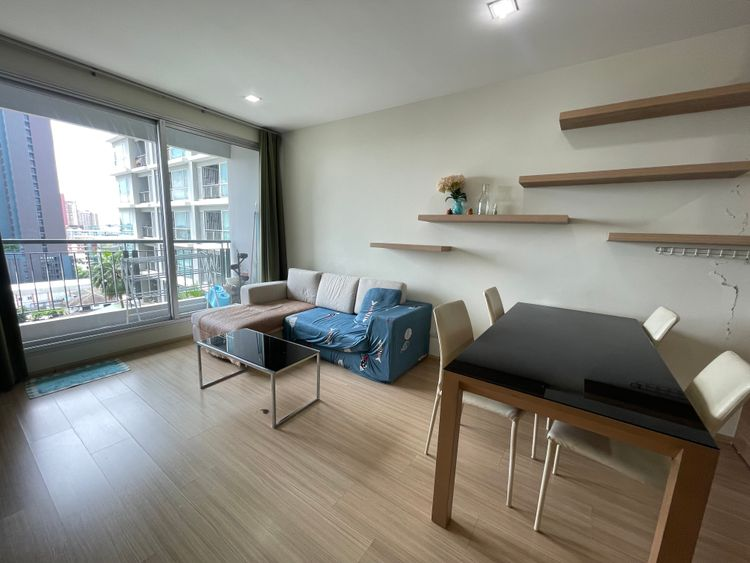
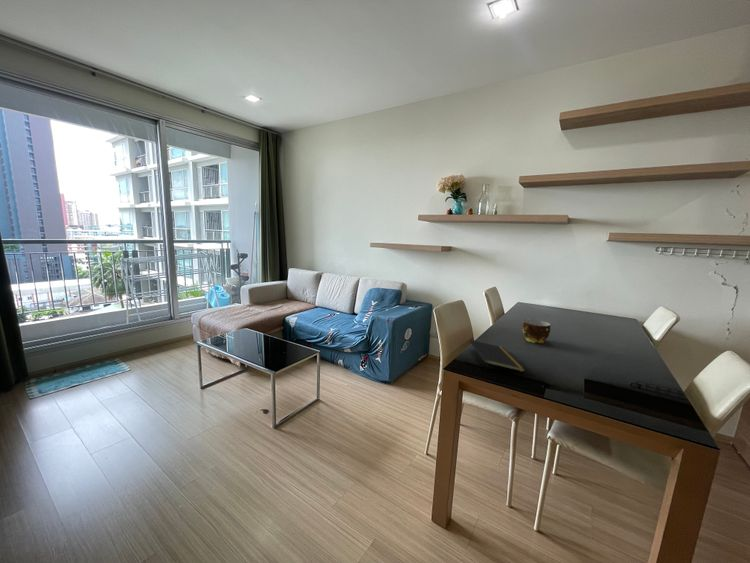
+ cup [522,318,551,344]
+ notepad [469,339,526,373]
